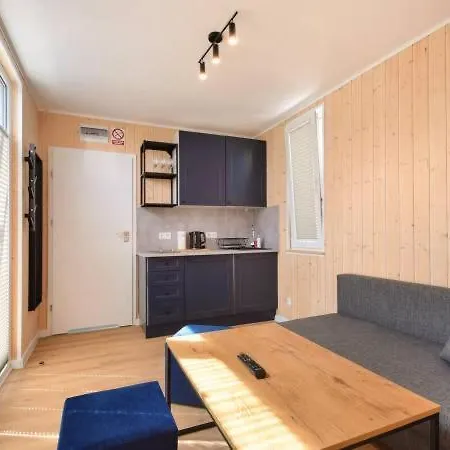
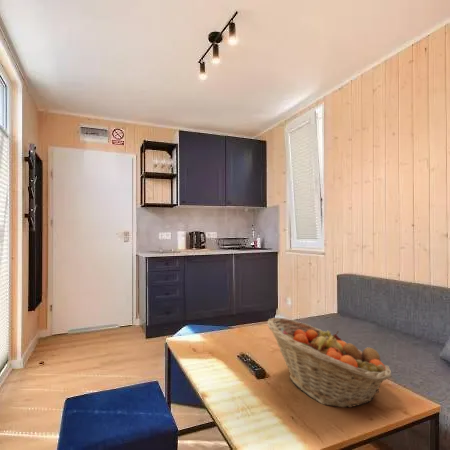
+ fruit basket [266,317,393,409]
